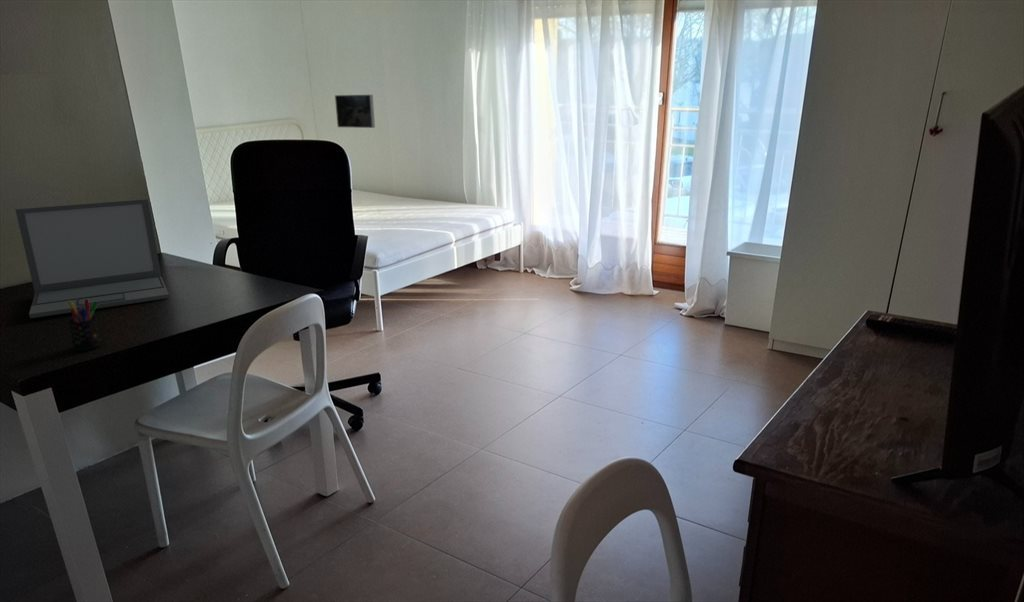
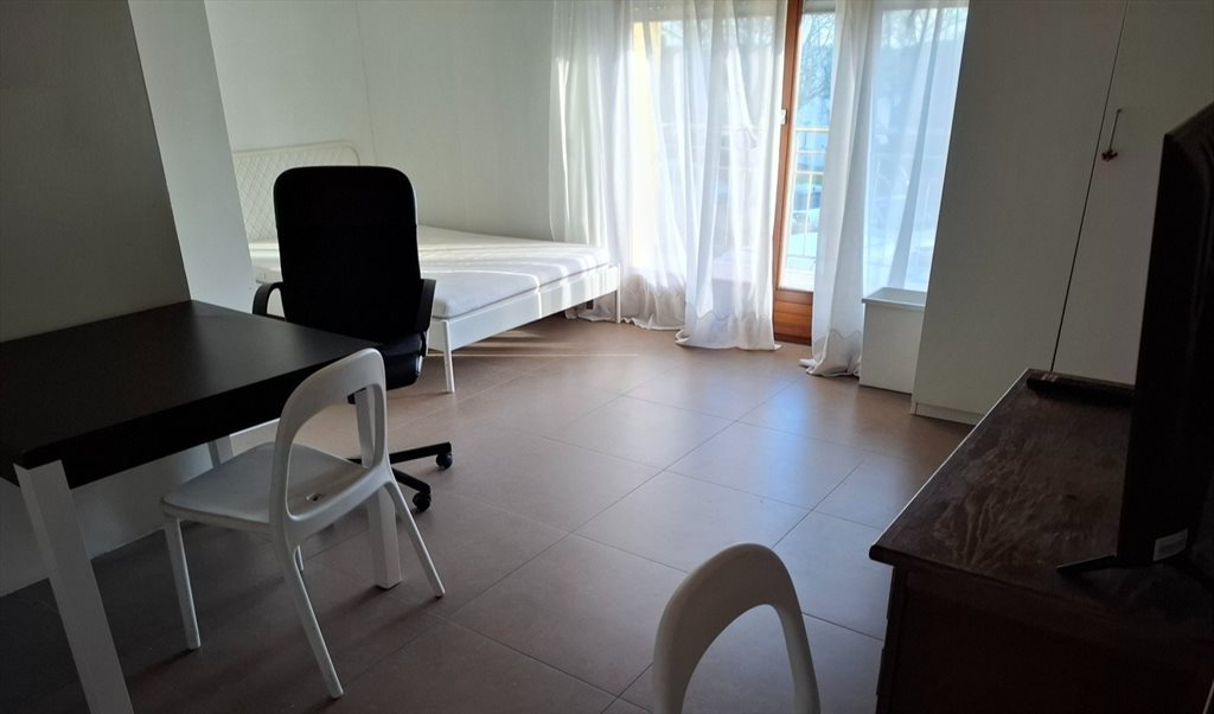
- laptop [14,198,170,319]
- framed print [334,94,376,129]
- pen holder [66,300,103,352]
